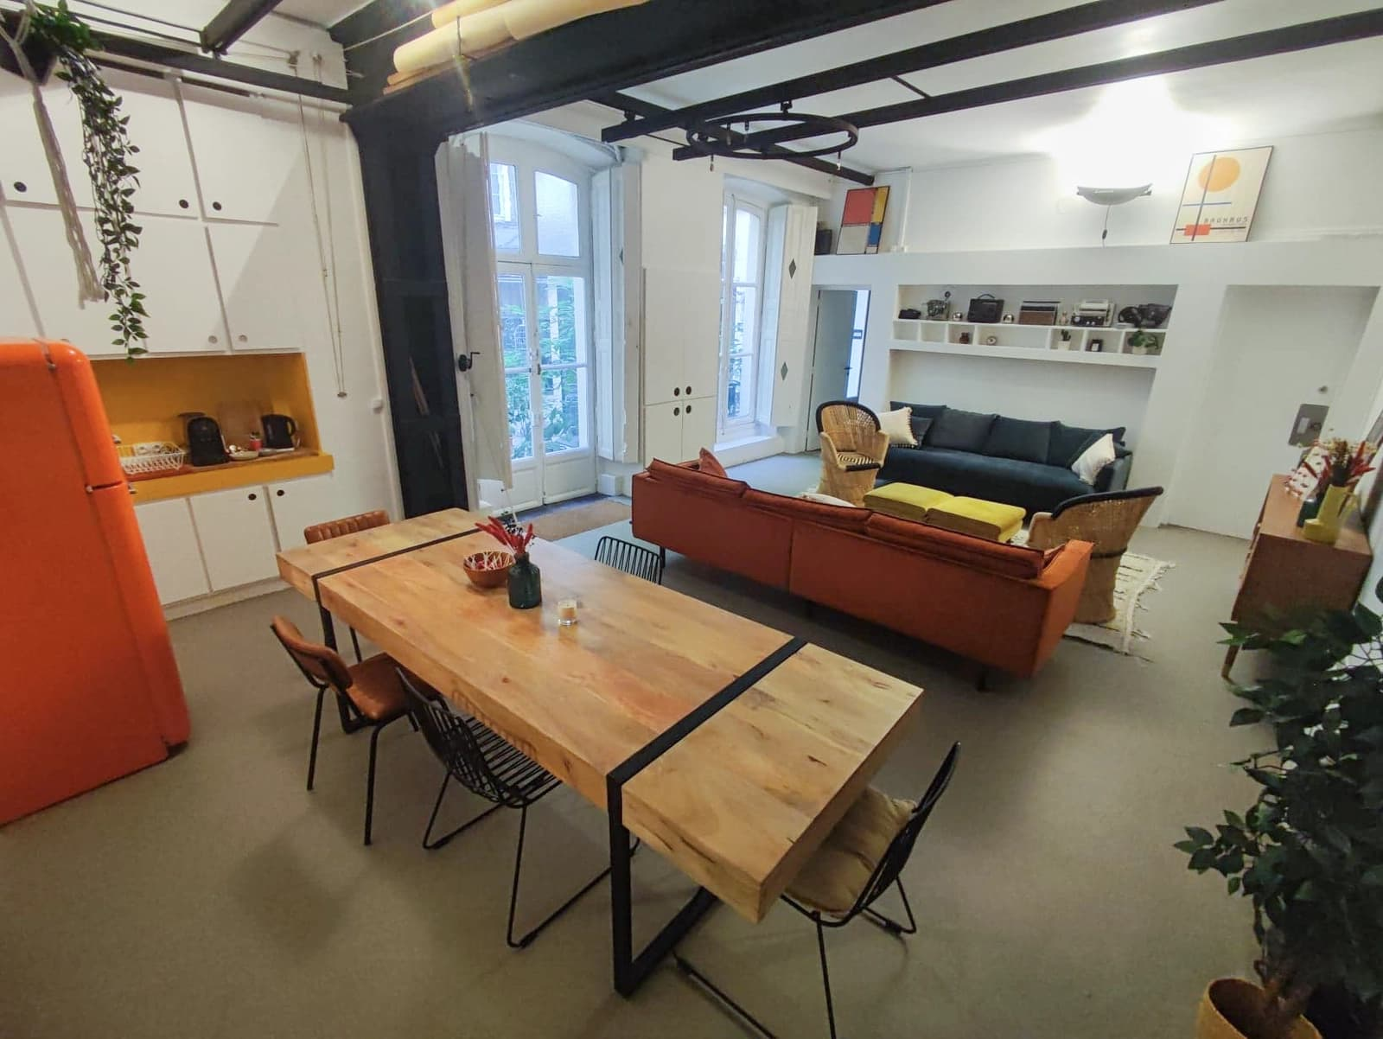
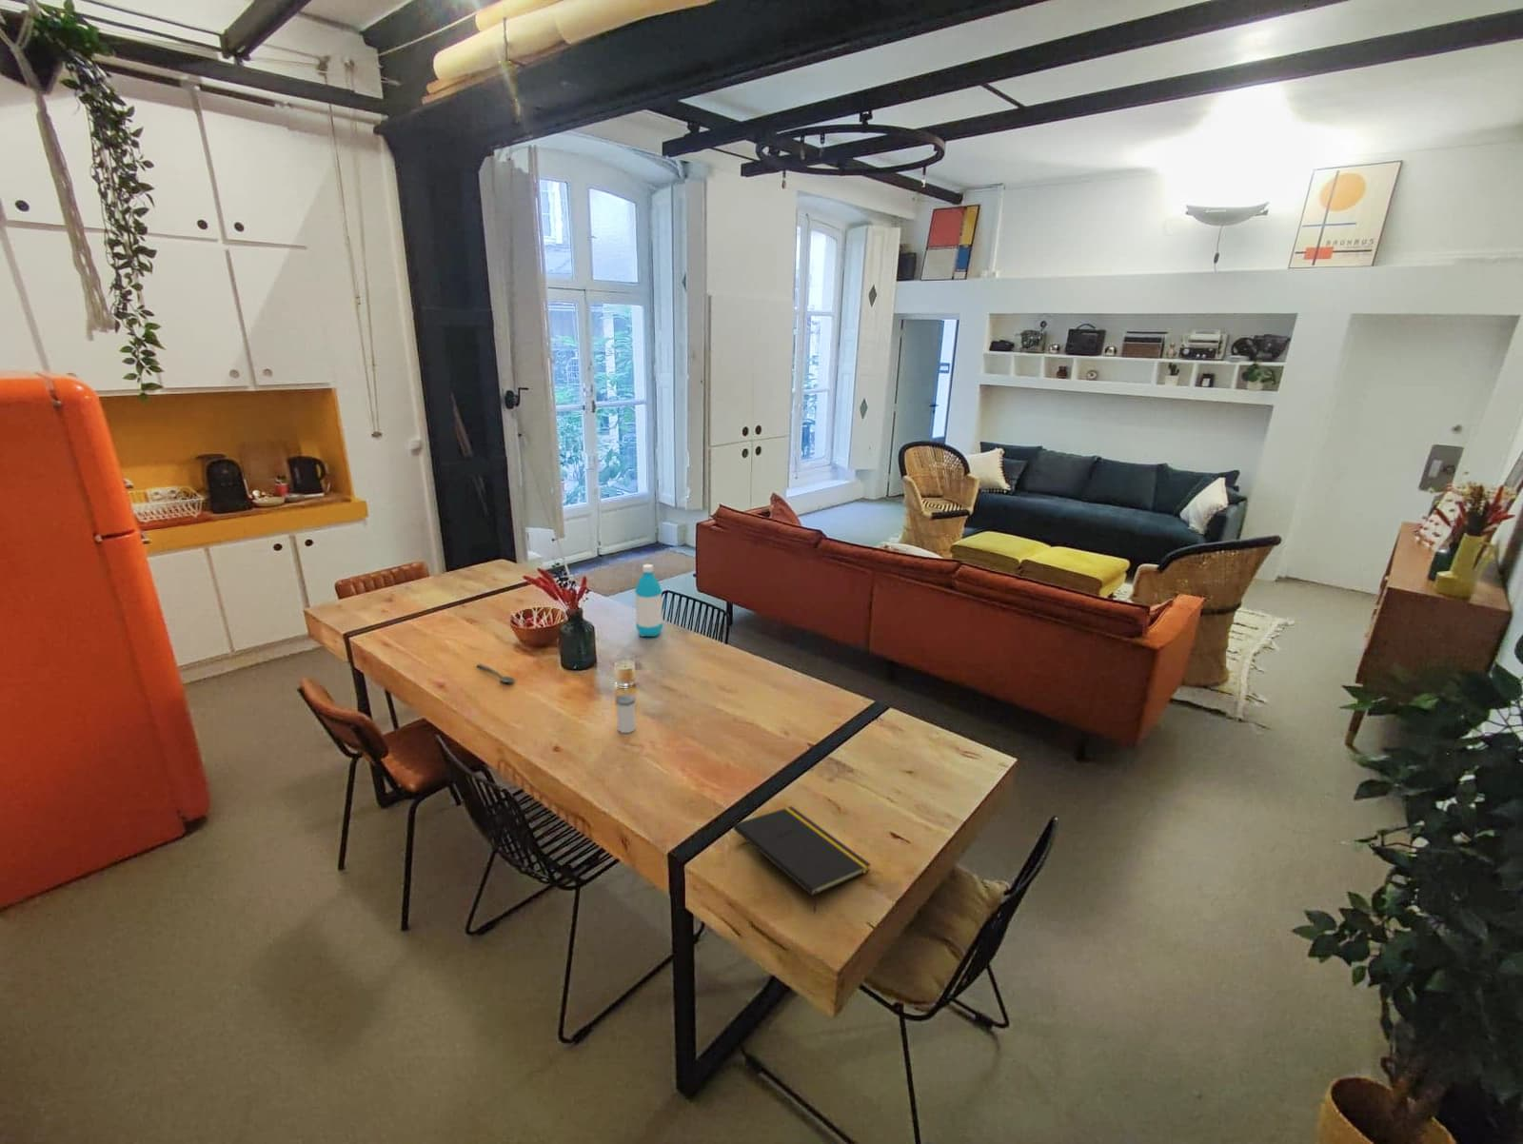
+ notepad [732,805,871,913]
+ salt shaker [615,693,637,734]
+ water bottle [633,564,664,637]
+ spoon [476,663,516,684]
